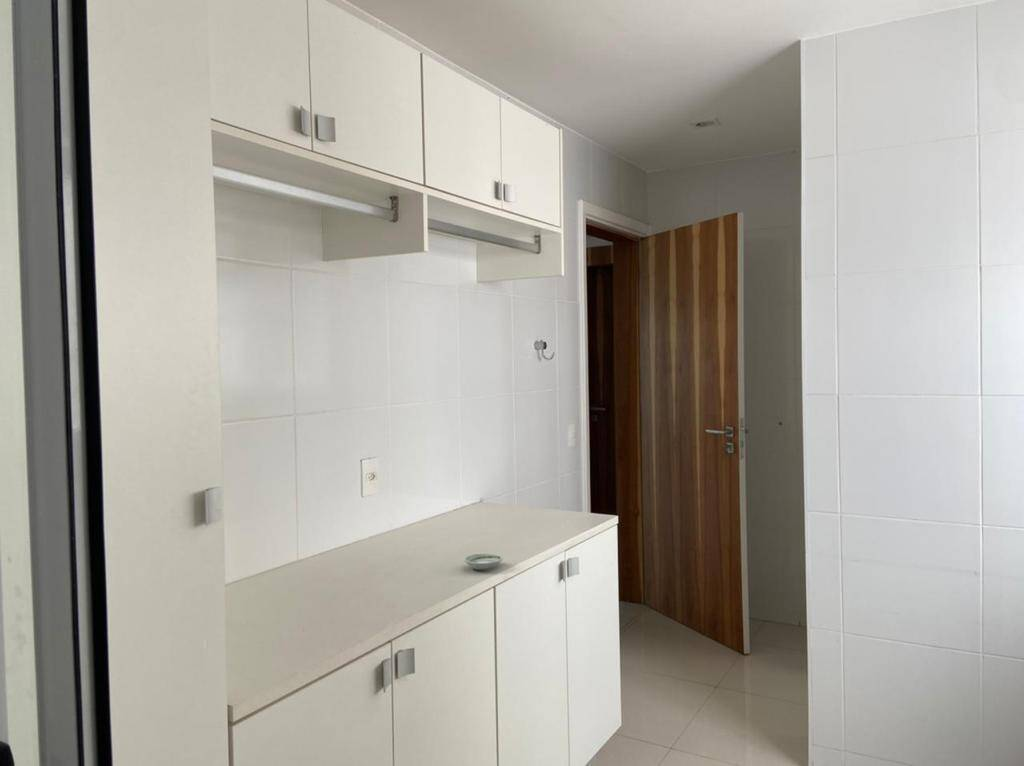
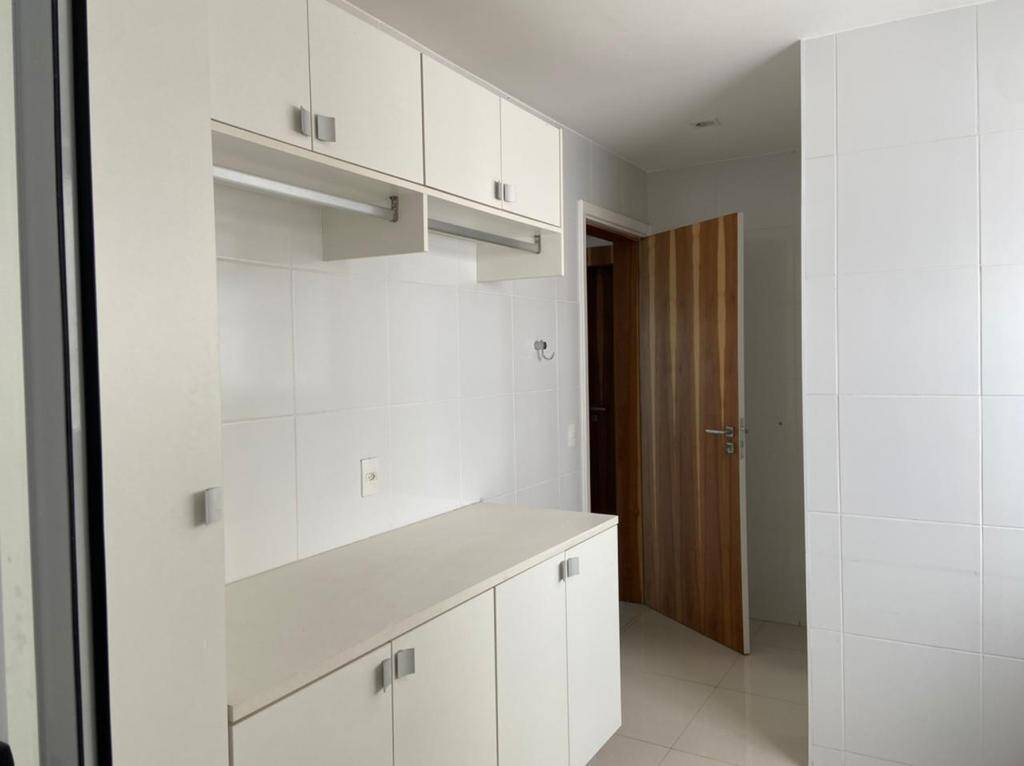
- saucer [463,552,504,571]
